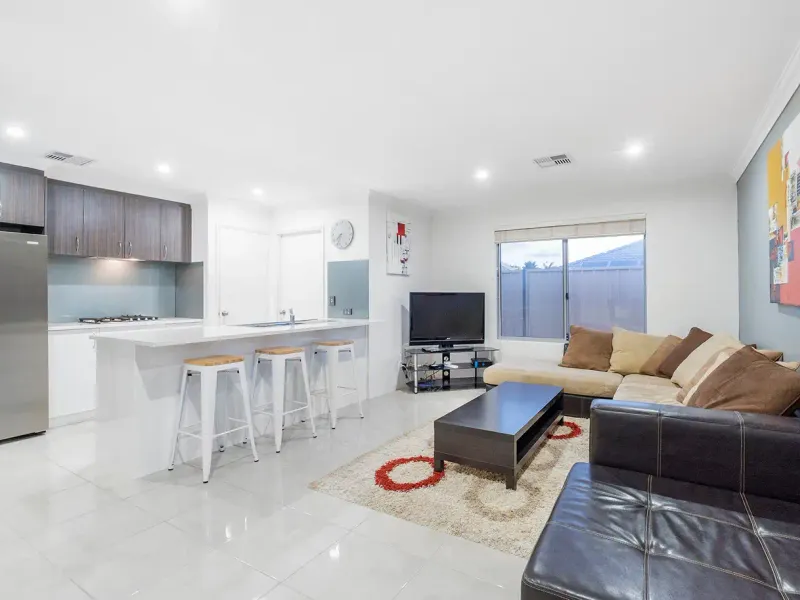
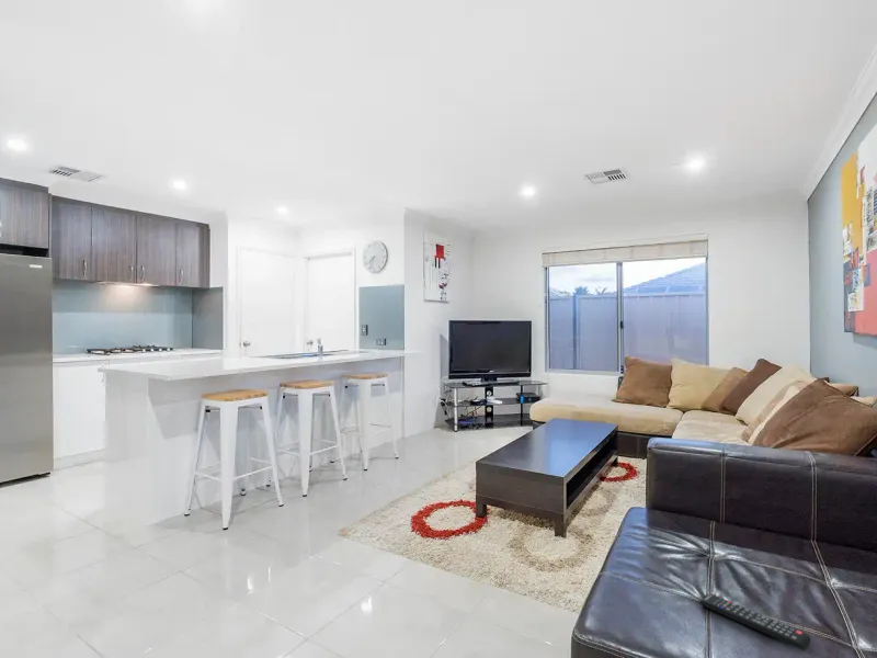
+ remote control [698,593,812,653]
